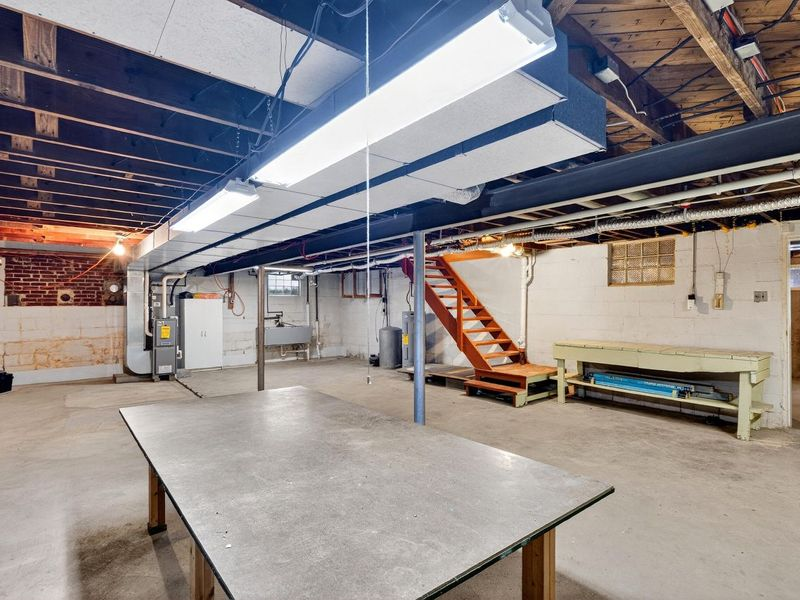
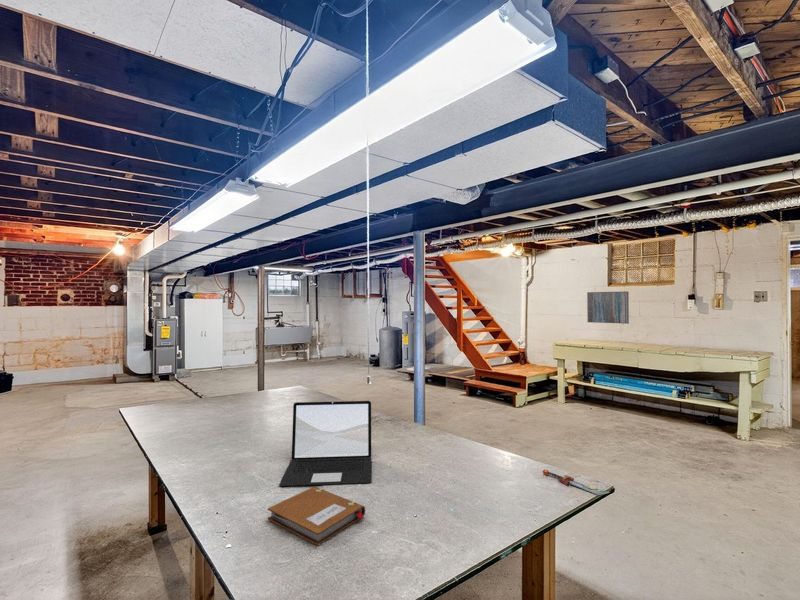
+ notebook [267,486,366,547]
+ laptop [278,400,372,487]
+ wall art [586,290,630,325]
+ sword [542,469,610,496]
